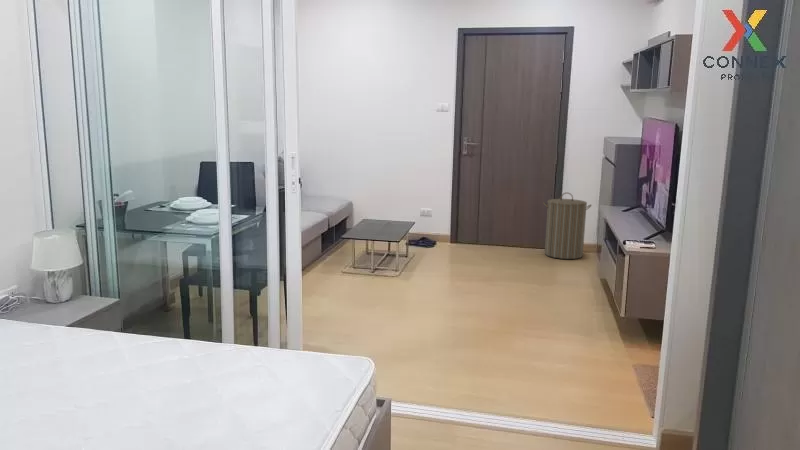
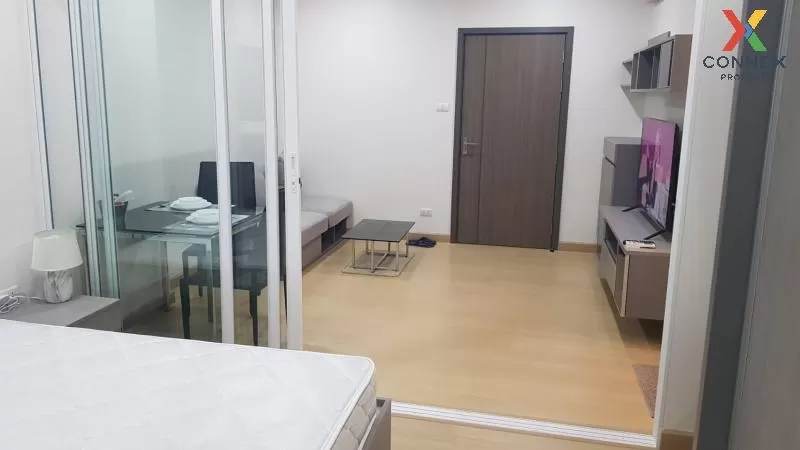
- laundry hamper [542,192,593,260]
